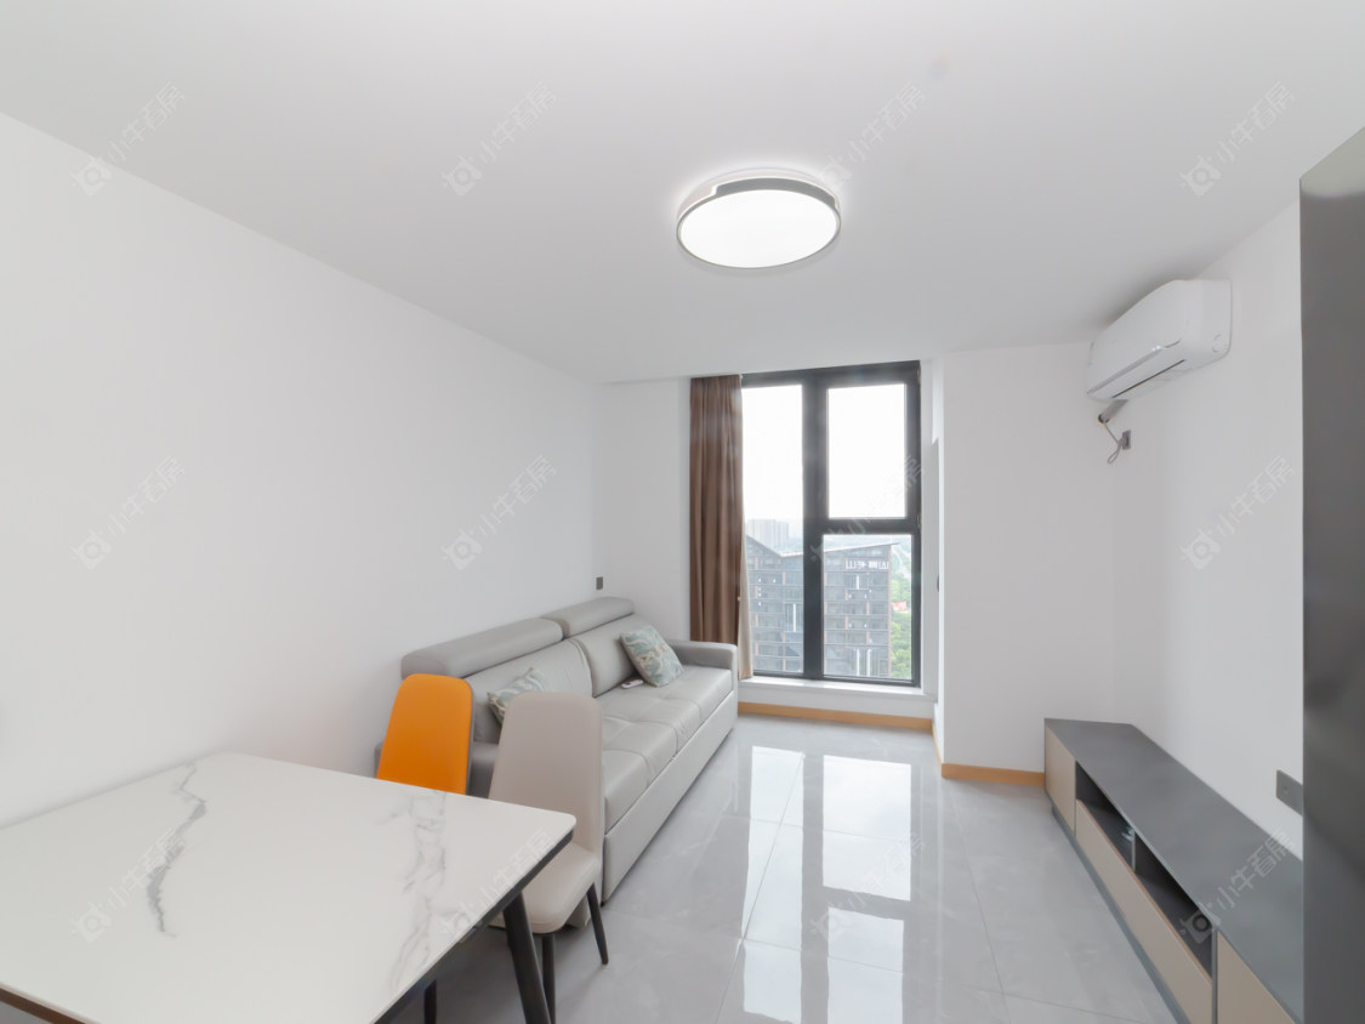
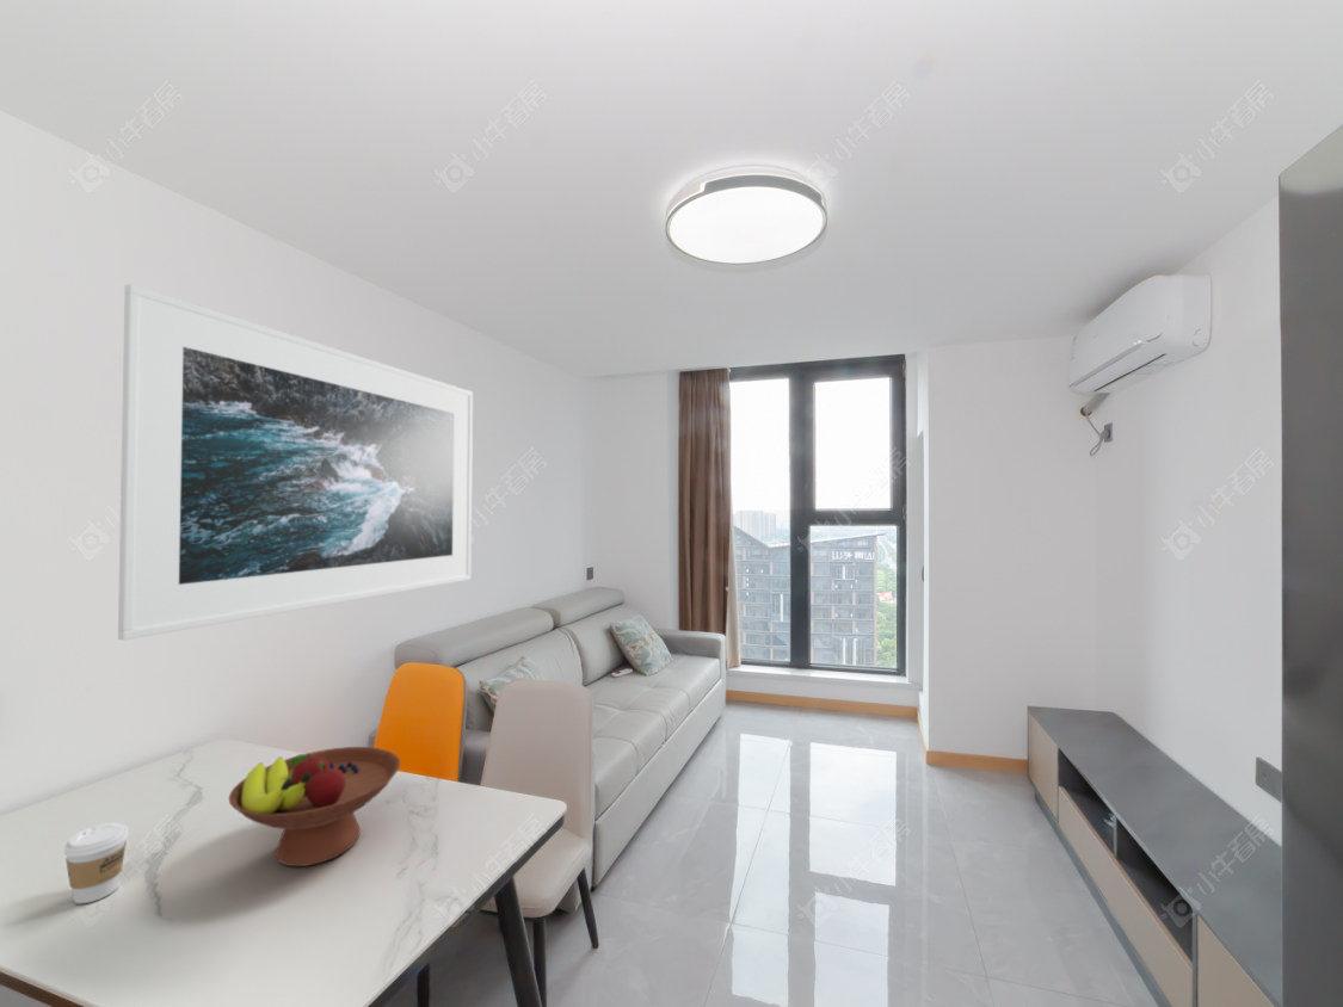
+ coffee cup [63,821,129,904]
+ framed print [117,283,474,641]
+ fruit bowl [228,746,401,867]
